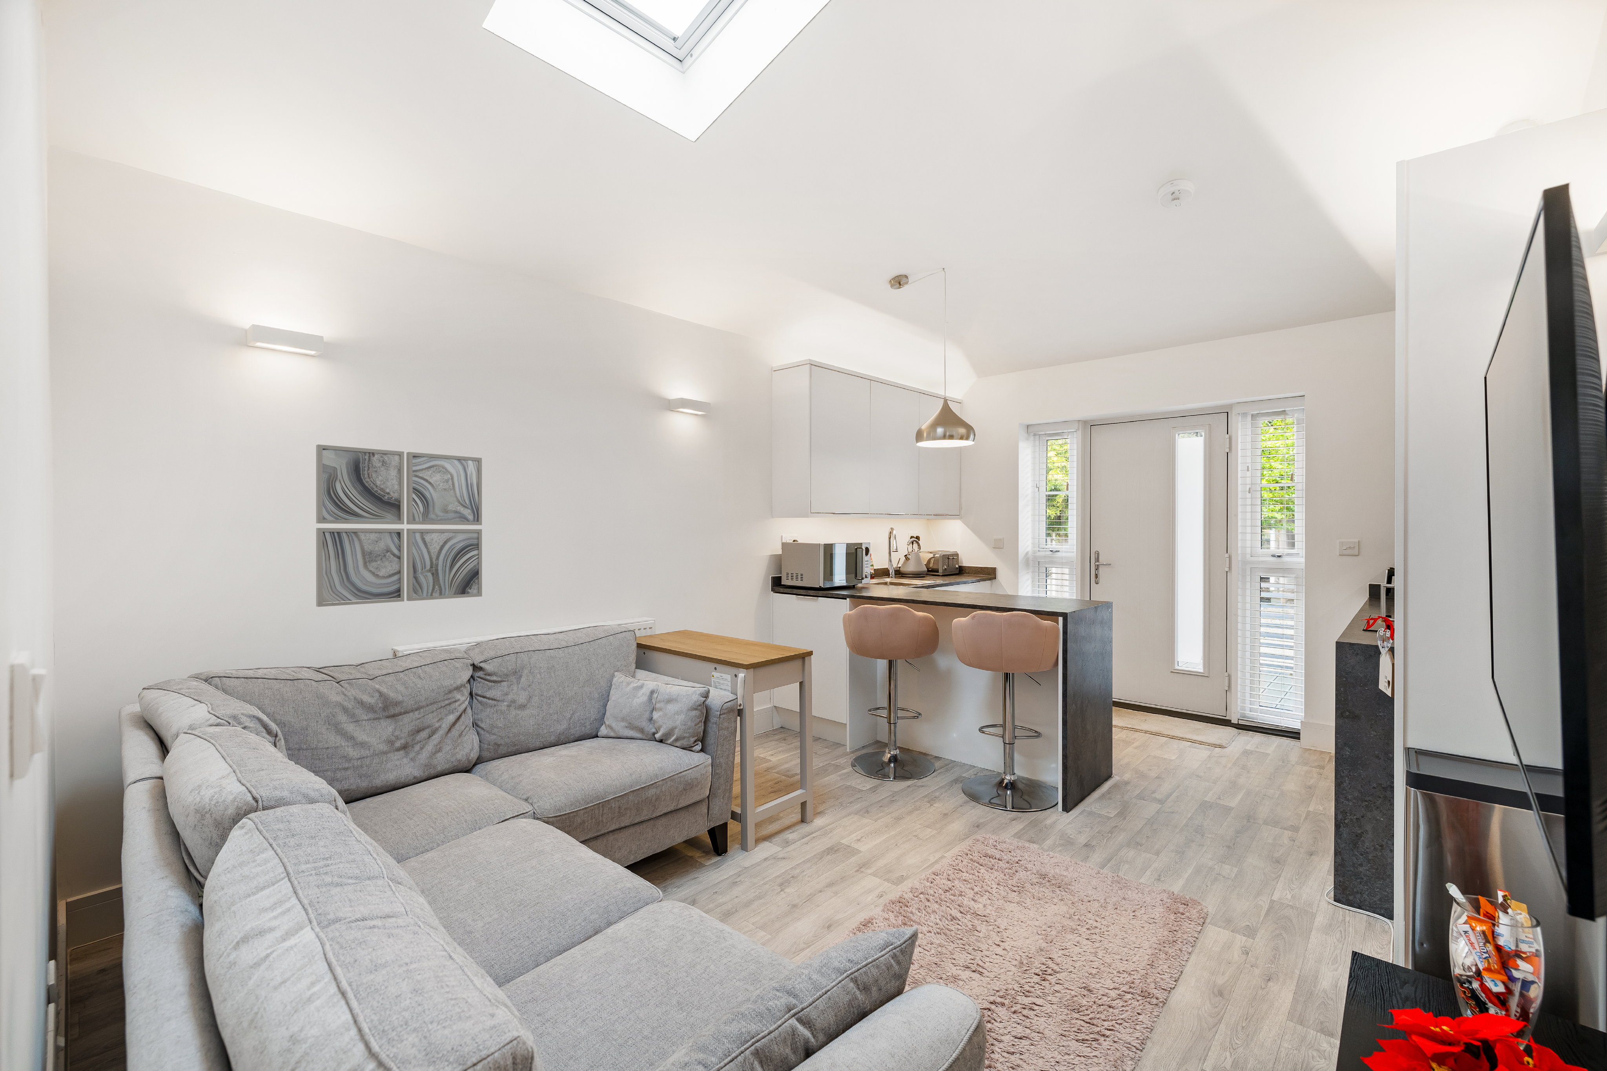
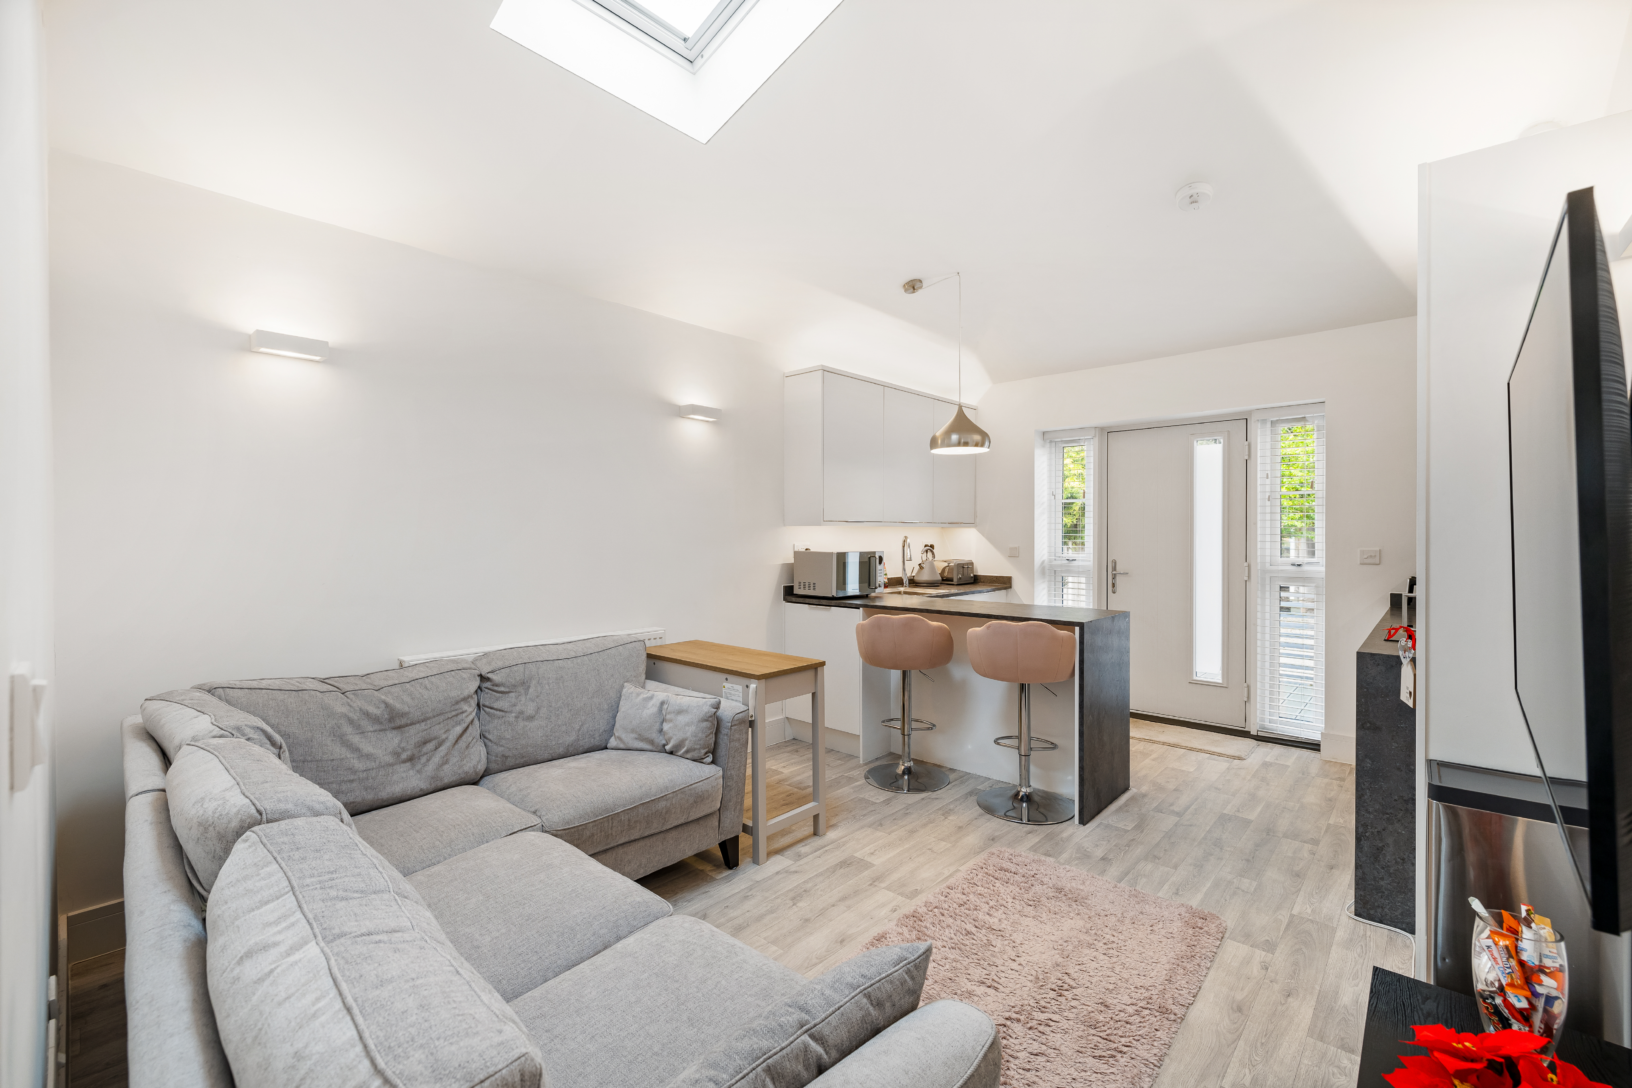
- wall art [316,443,483,607]
